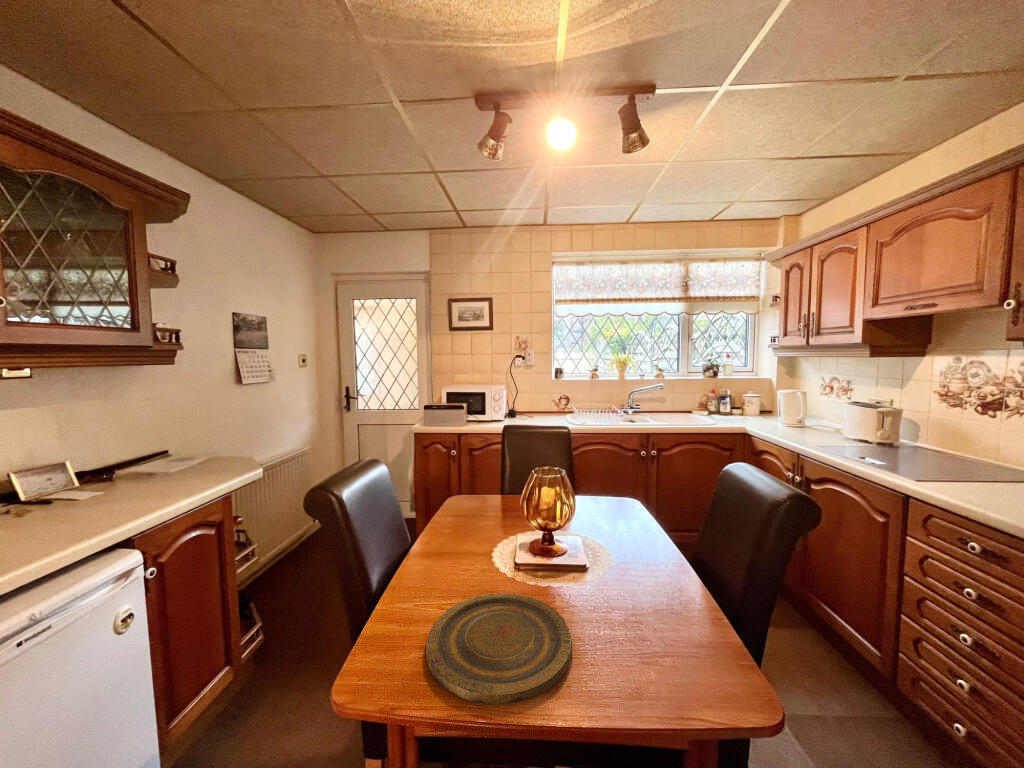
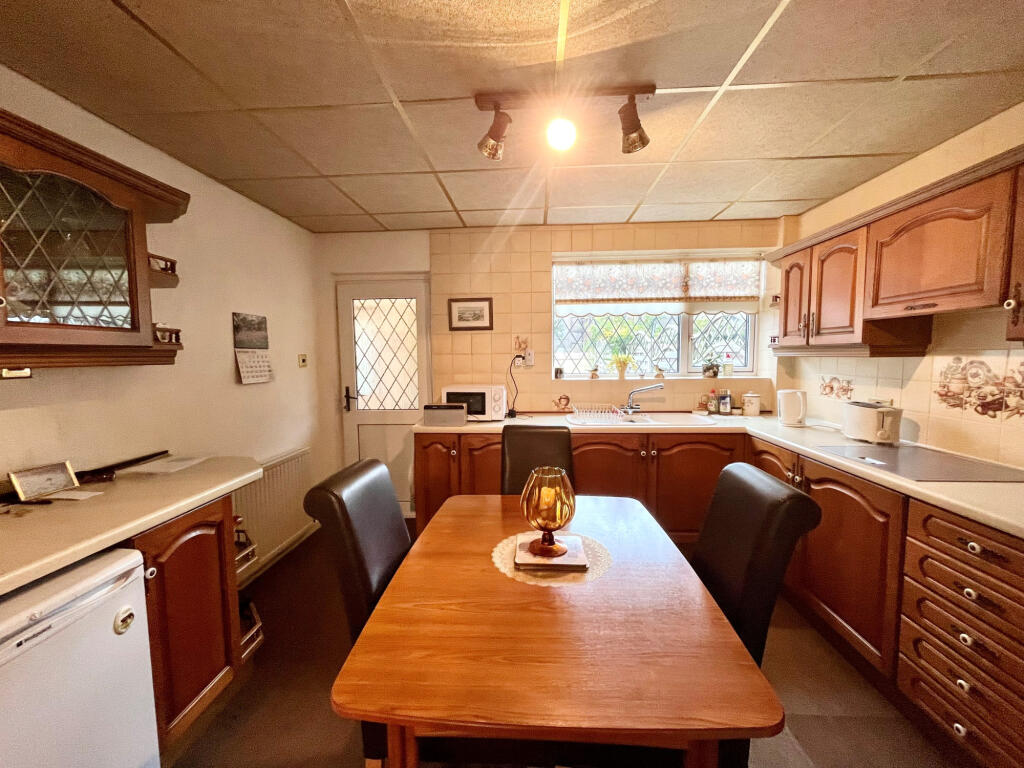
- plate [425,592,573,705]
